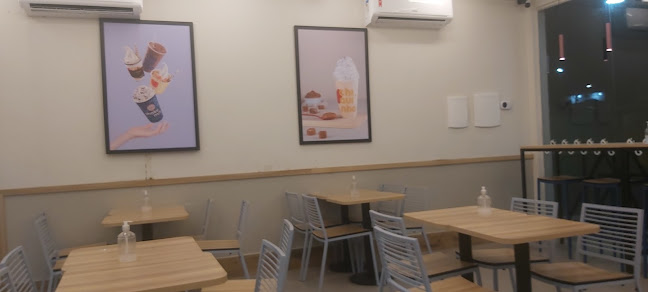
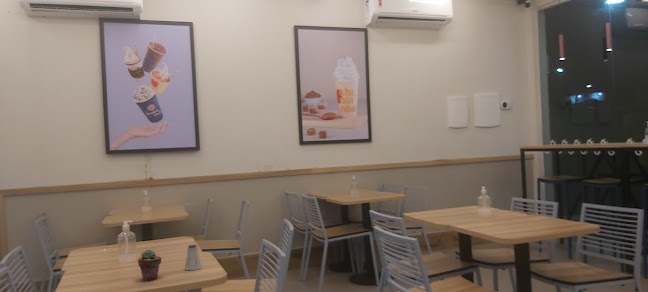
+ saltshaker [184,244,203,271]
+ potted succulent [137,249,162,282]
